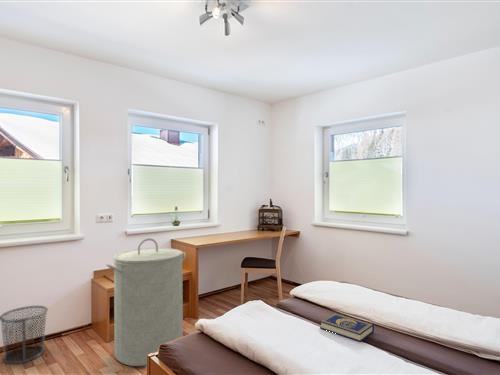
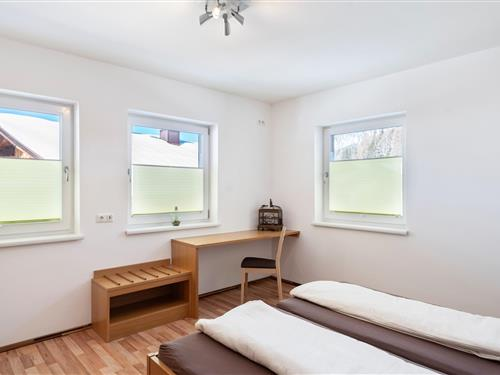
- book [319,312,375,343]
- laundry hamper [105,237,187,367]
- waste bin [0,305,49,365]
